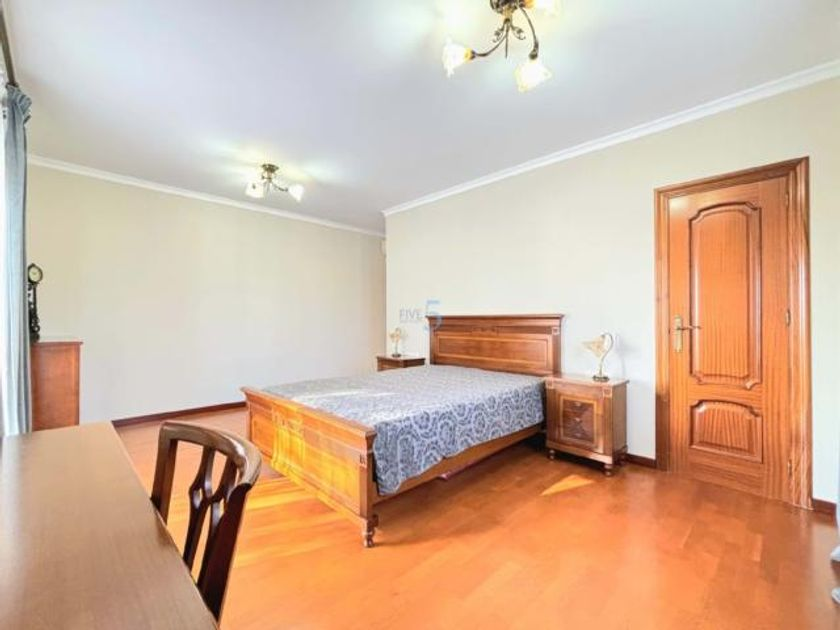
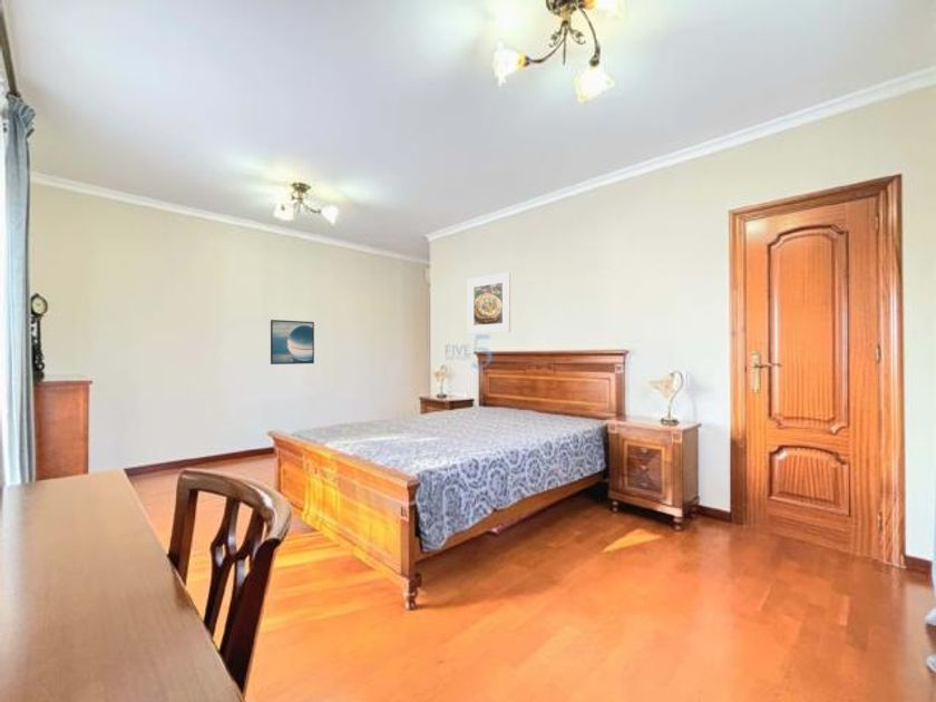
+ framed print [270,319,315,365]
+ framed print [467,271,511,335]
